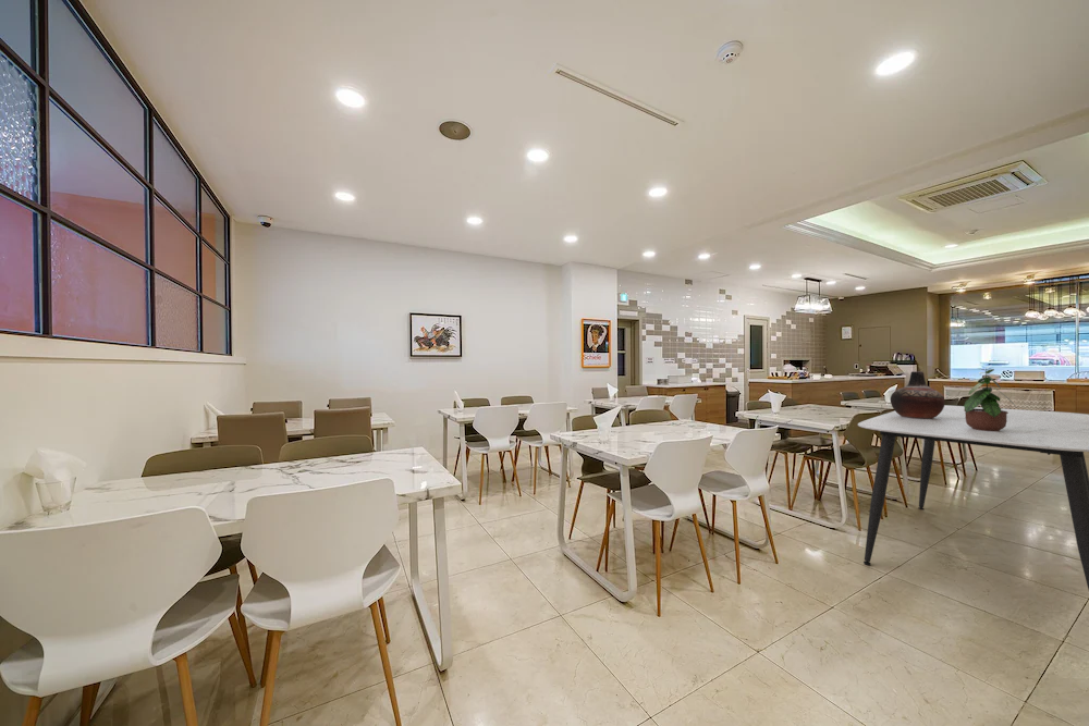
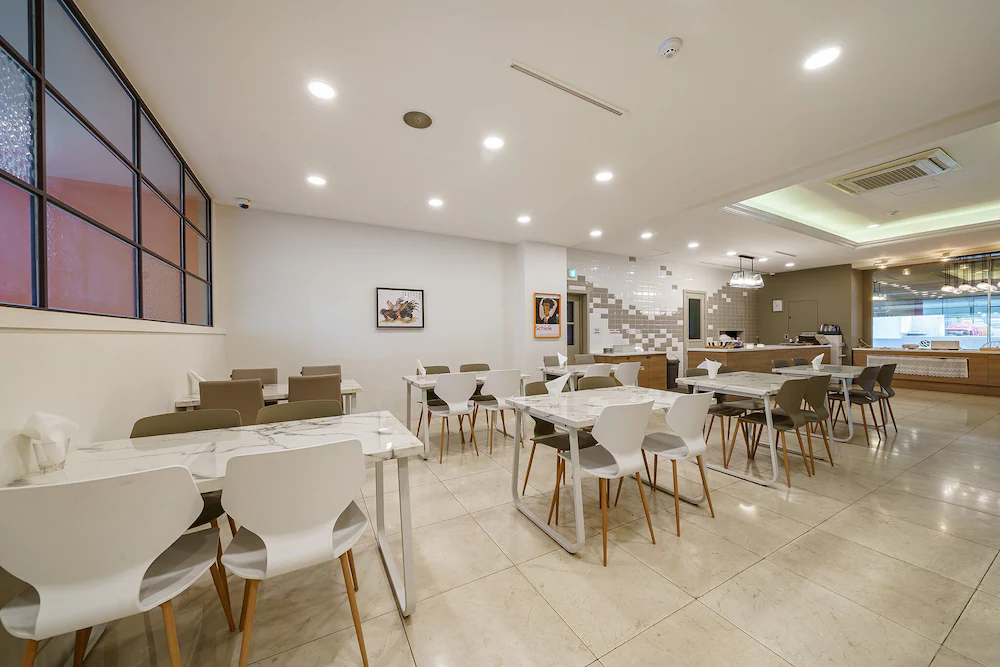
- vase [890,370,946,418]
- dining table [857,404,1089,591]
- potted plant [963,364,1018,431]
